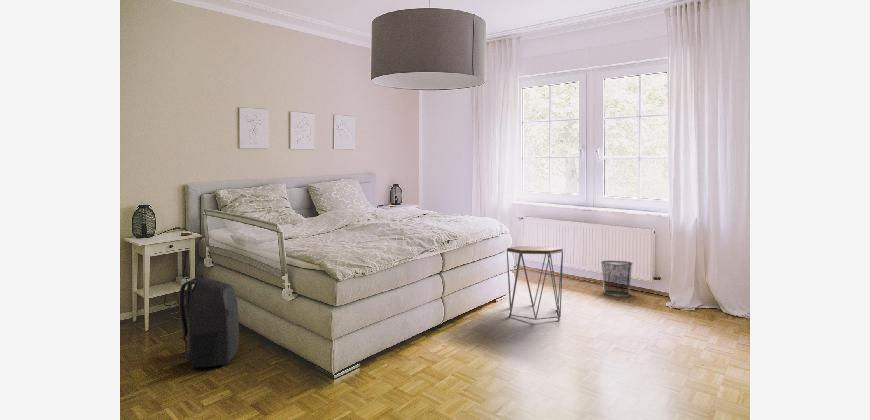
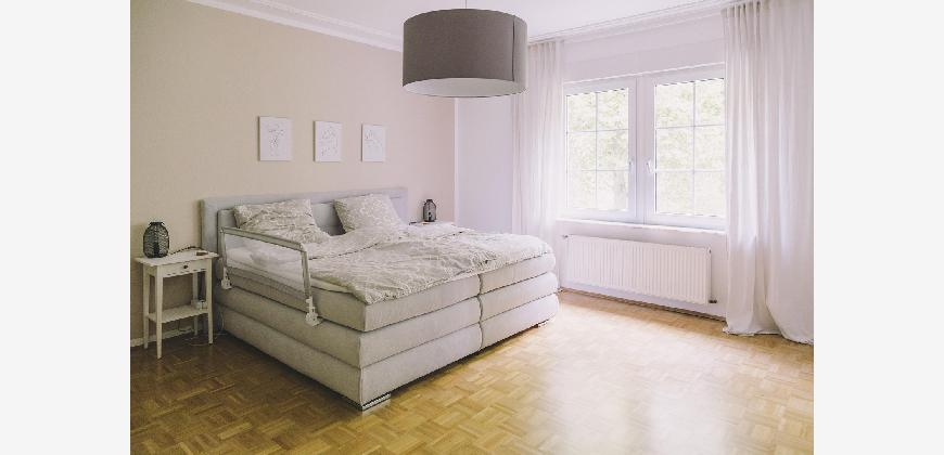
- side table [506,245,564,321]
- waste bin [600,260,634,297]
- backpack [168,274,240,369]
